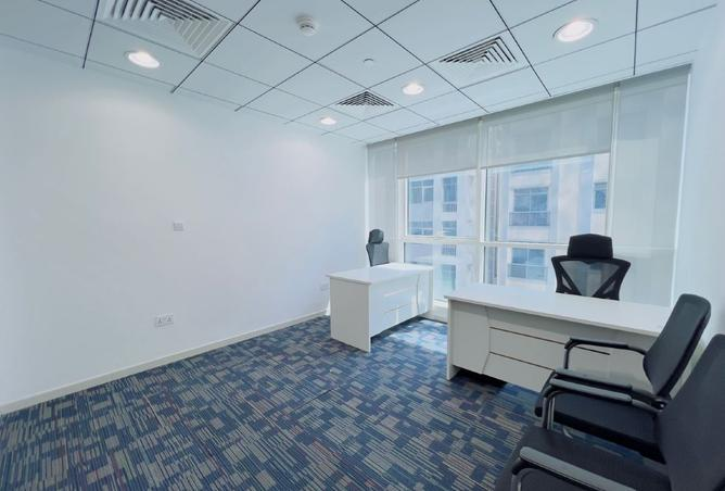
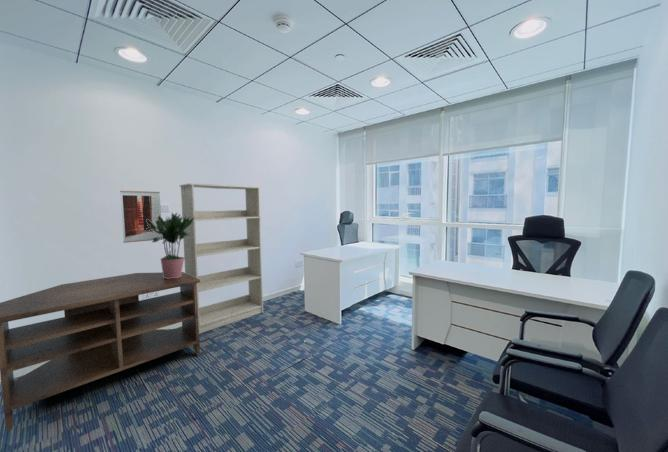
+ tv stand [0,271,201,432]
+ wall art [119,190,163,244]
+ potted plant [145,212,195,279]
+ bookcase [178,182,264,335]
